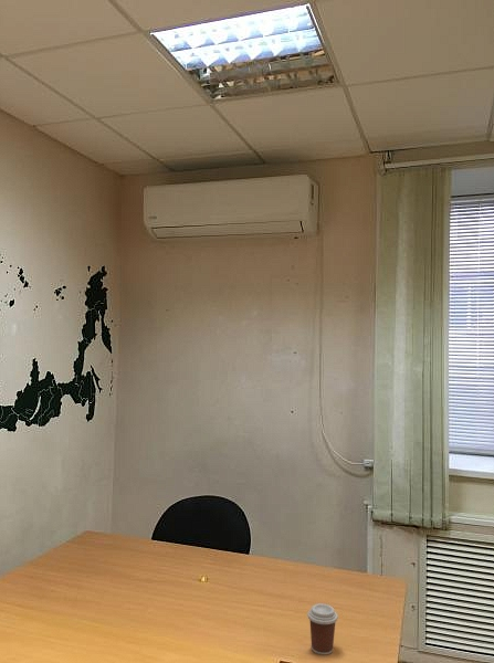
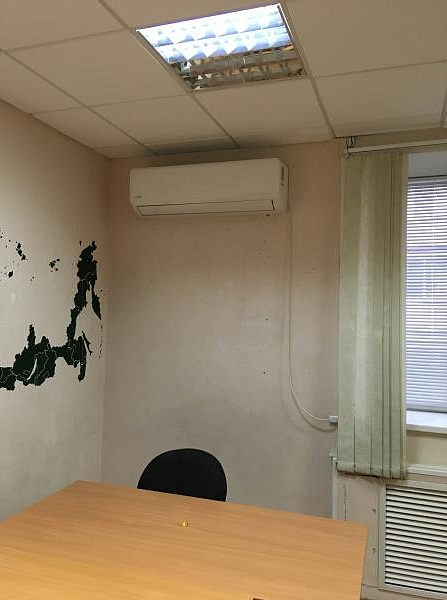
- coffee cup [306,602,339,656]
